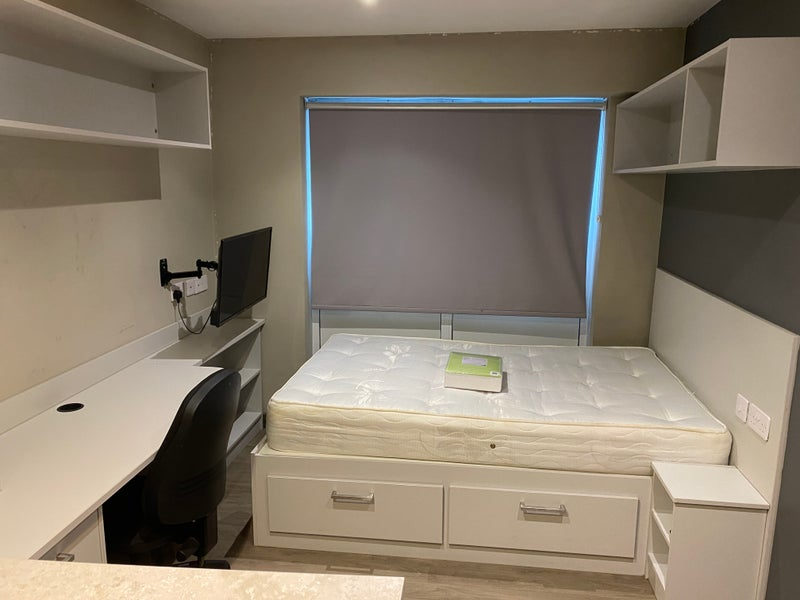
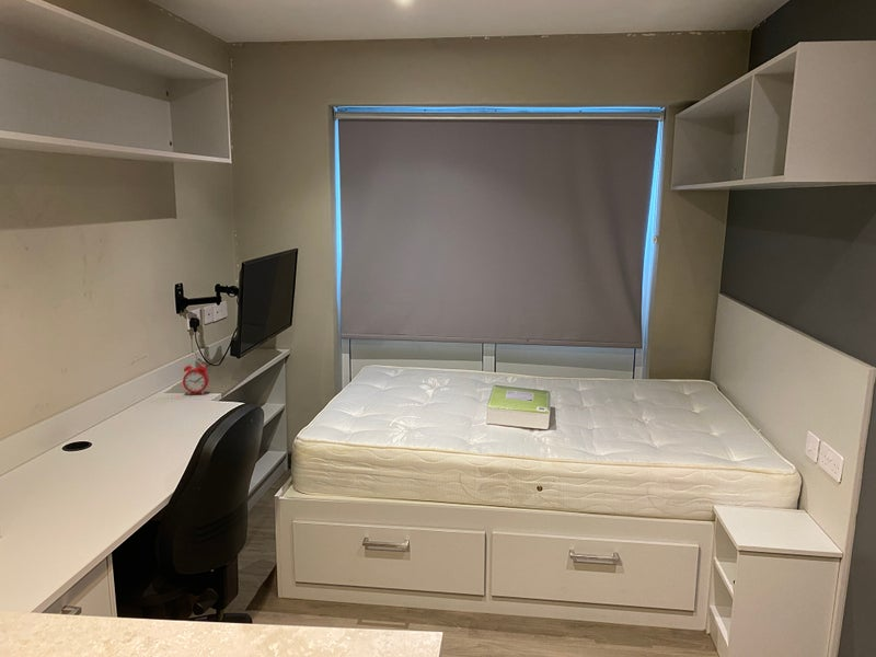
+ alarm clock [182,359,210,395]
